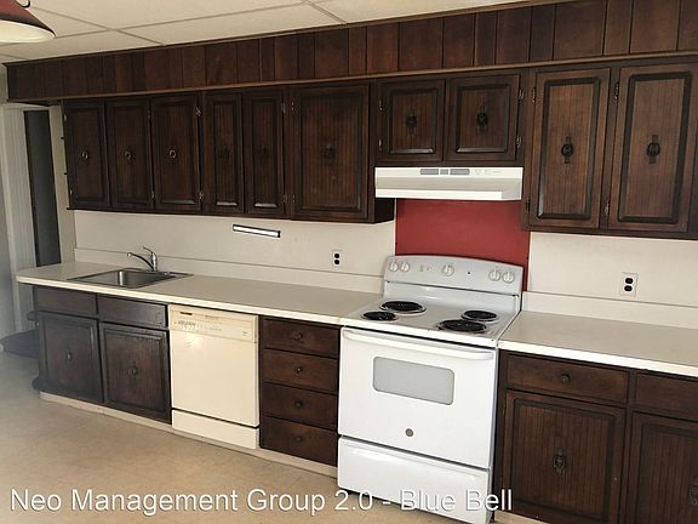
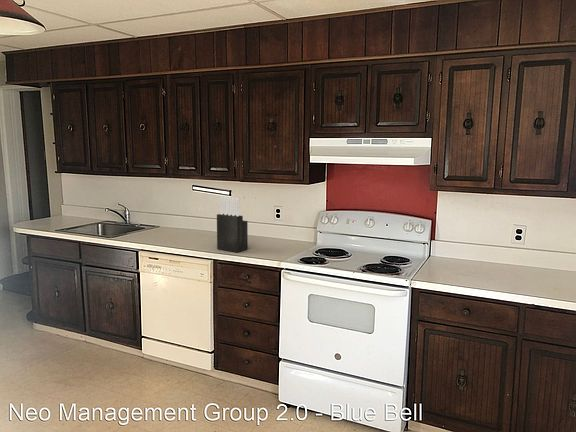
+ knife block [216,196,249,253]
